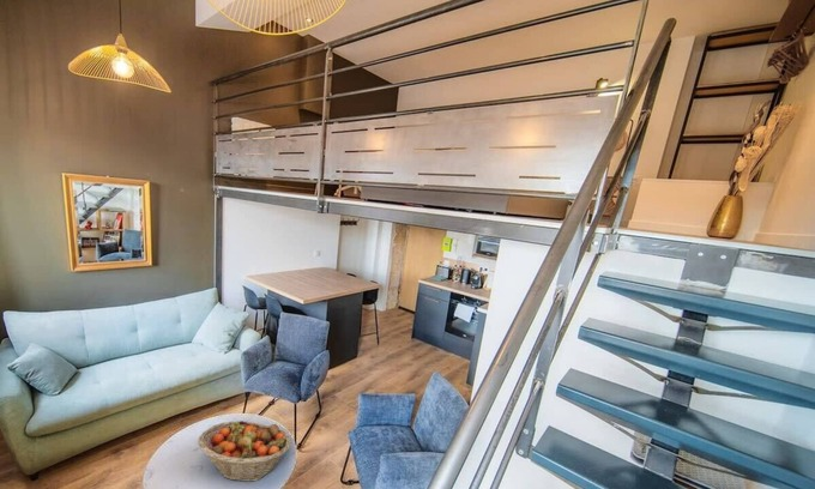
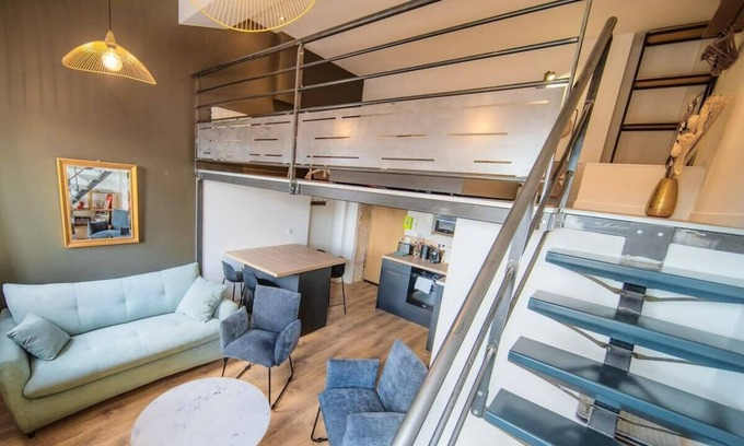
- fruit basket [197,419,291,483]
